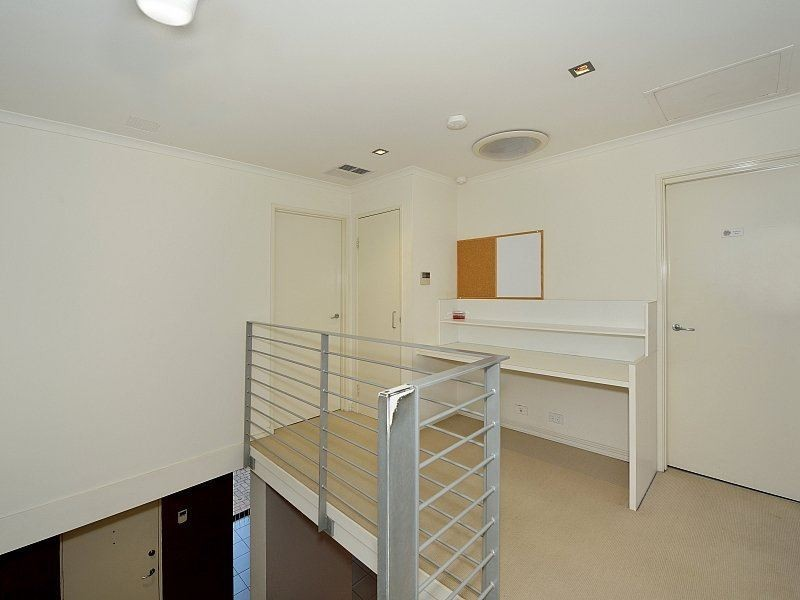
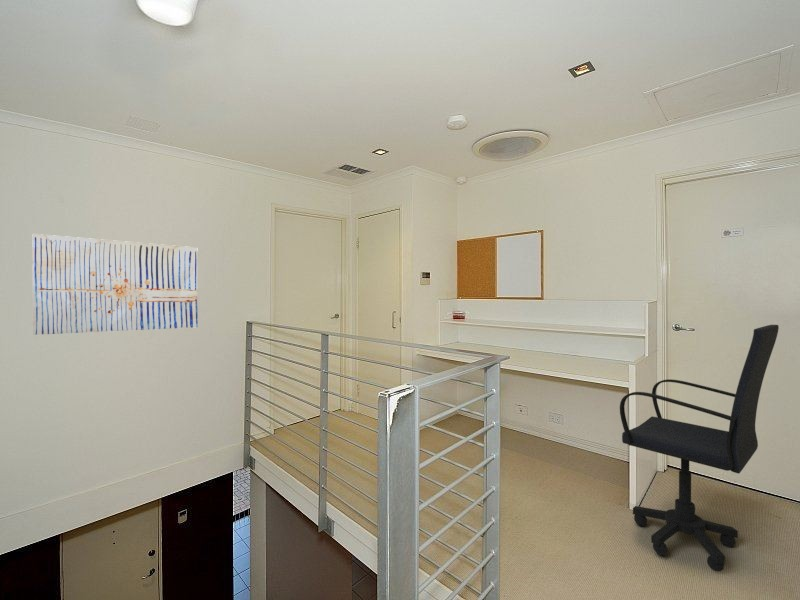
+ office chair [619,324,780,572]
+ wall art [32,233,199,336]
